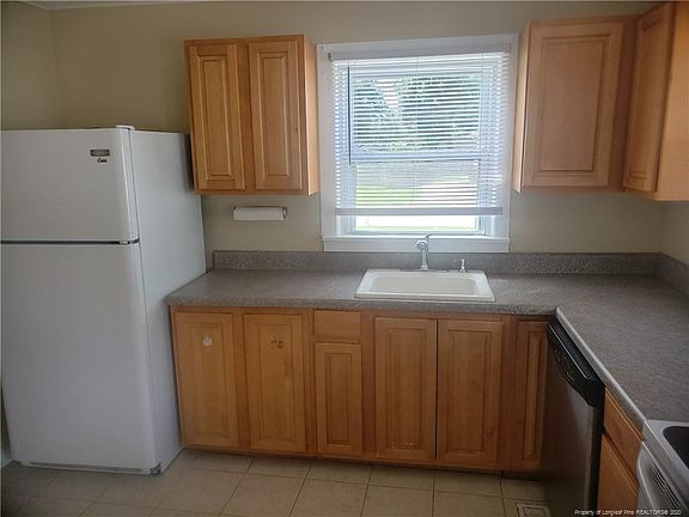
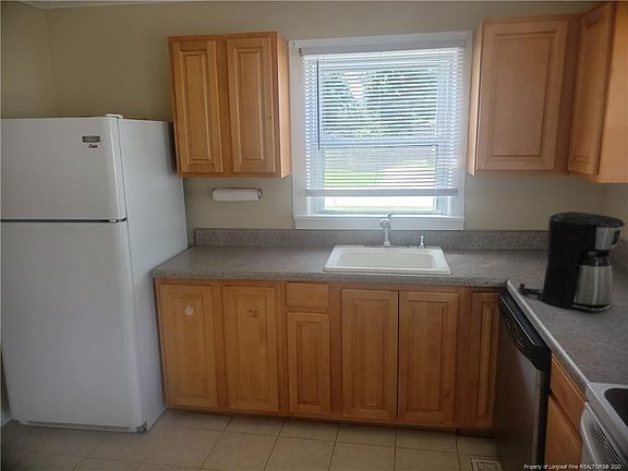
+ coffee maker [518,210,627,314]
